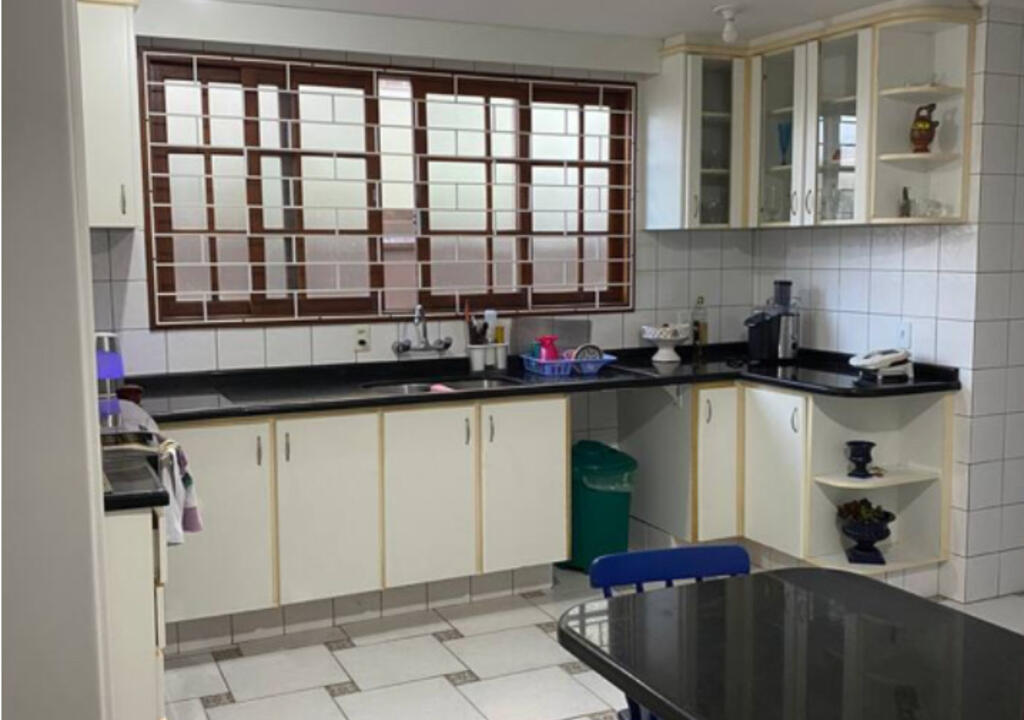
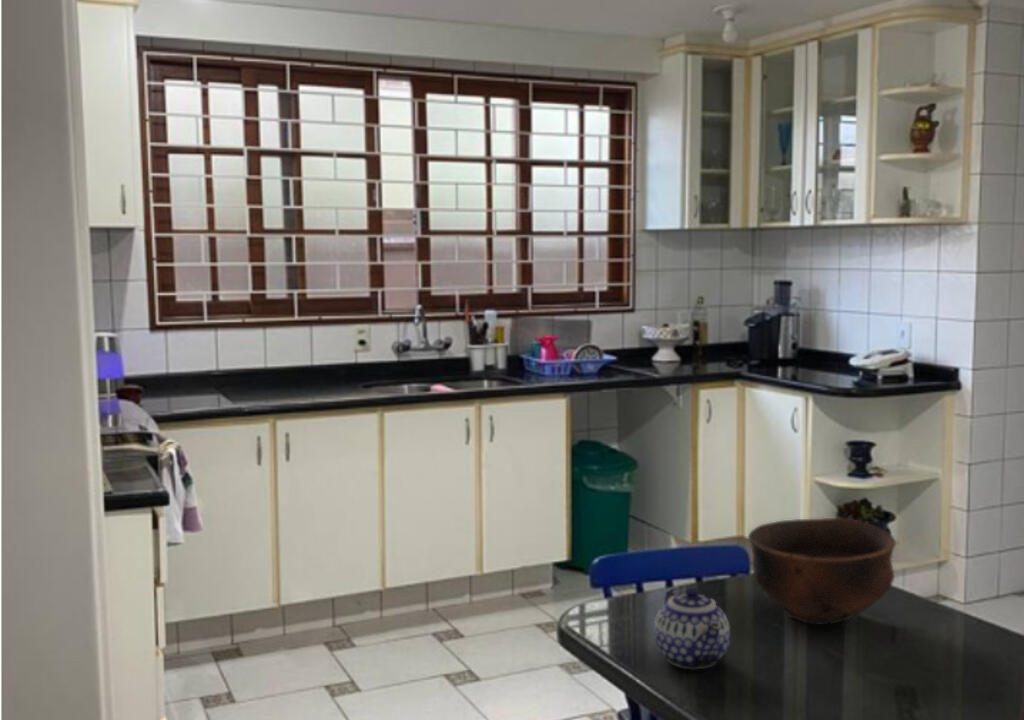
+ teapot [653,587,731,670]
+ bowl [747,517,897,625]
